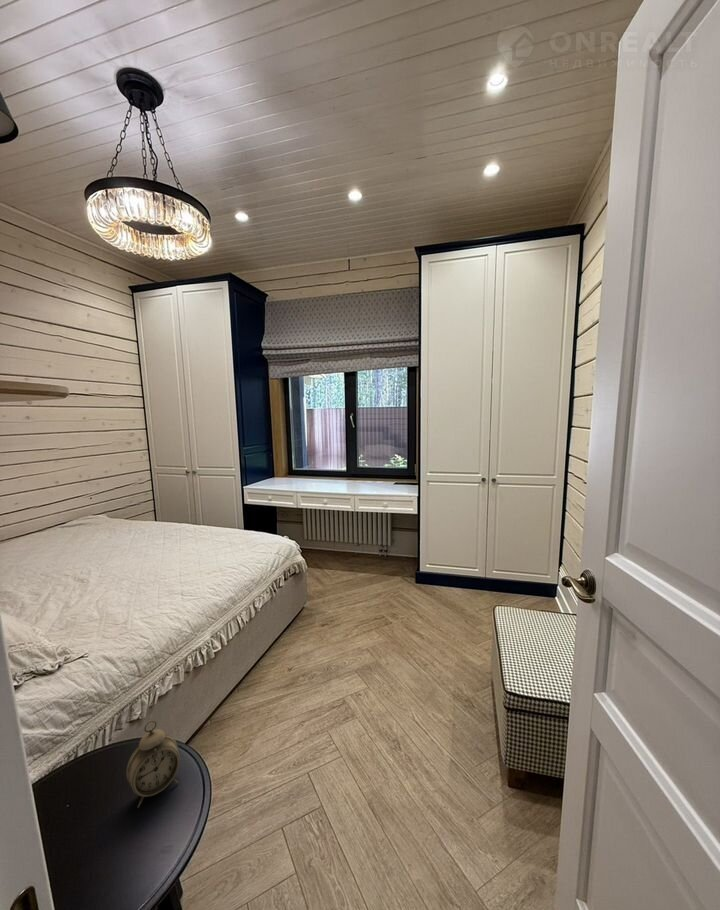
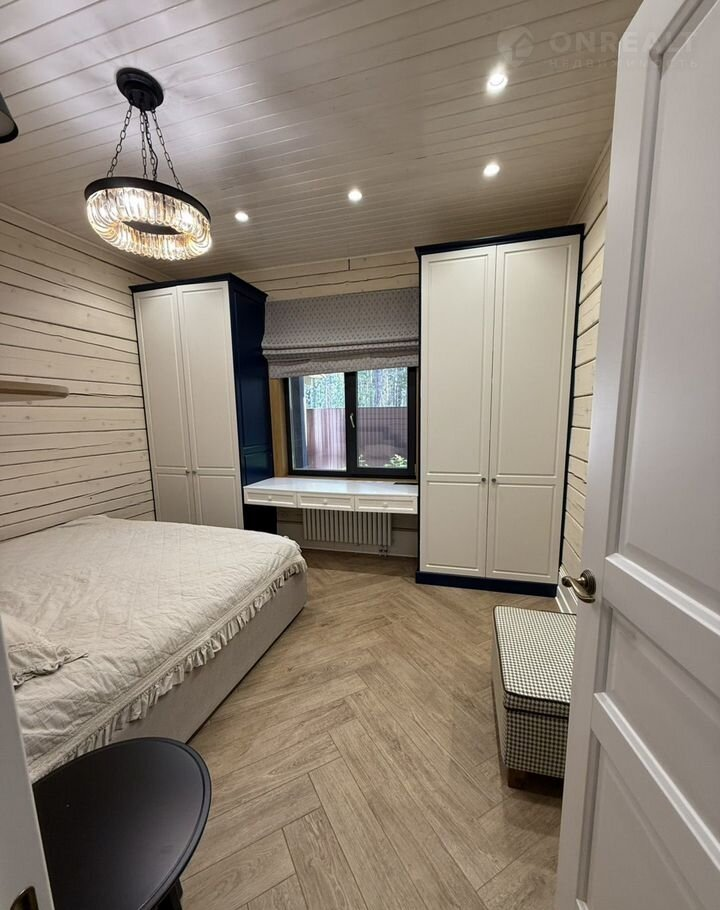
- alarm clock [125,719,181,809]
